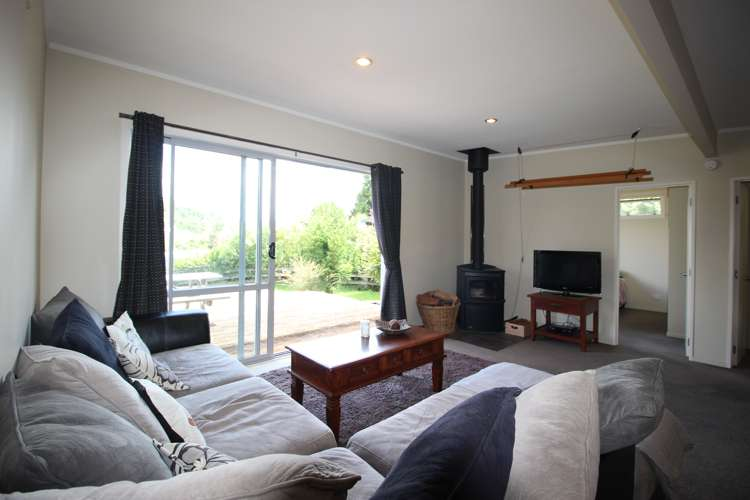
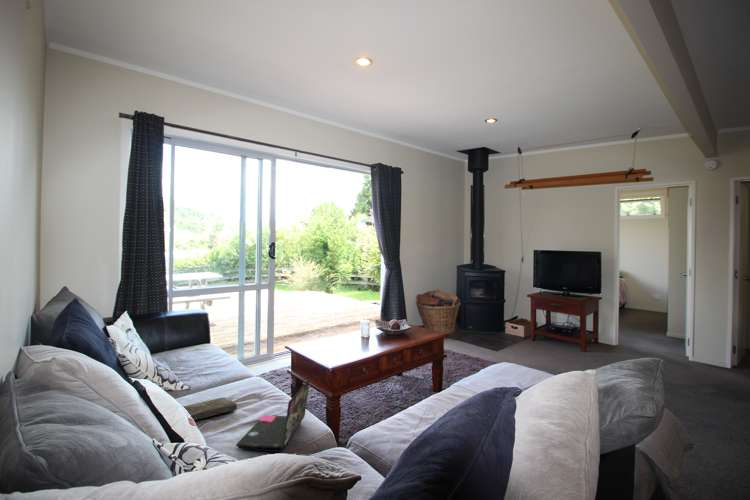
+ laptop [235,378,311,453]
+ book [182,396,238,421]
